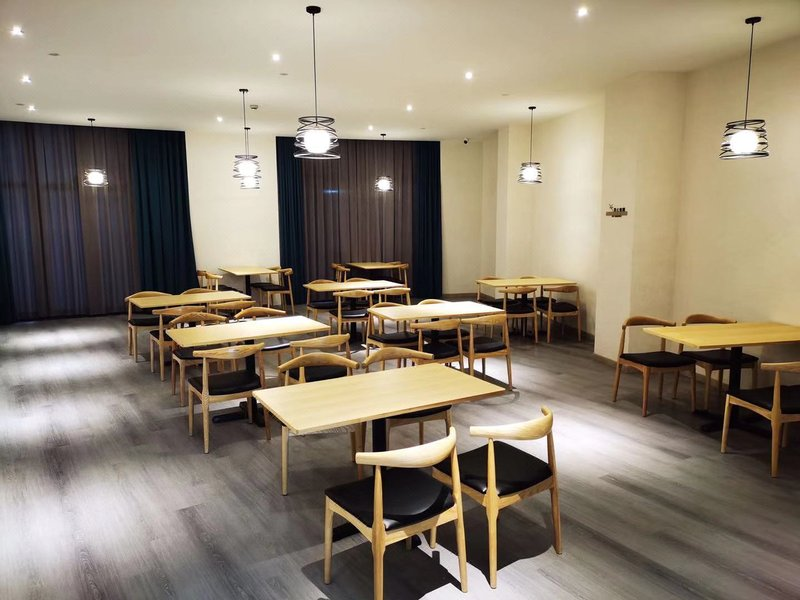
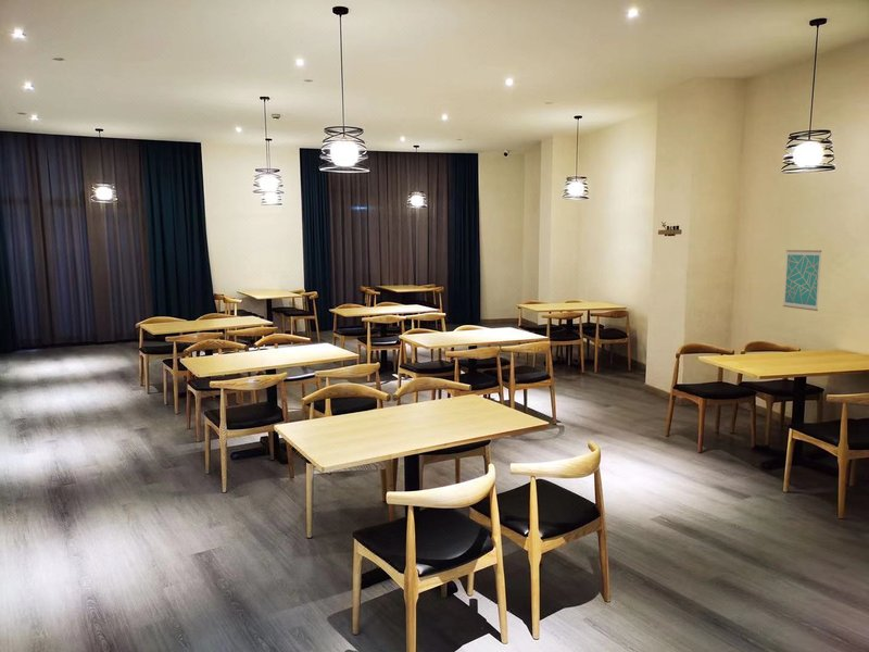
+ wall art [782,249,822,312]
